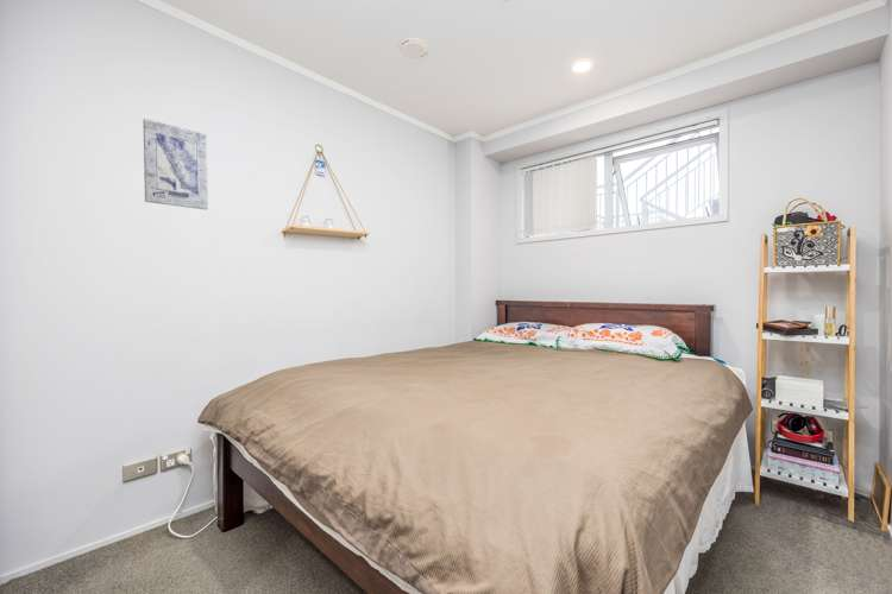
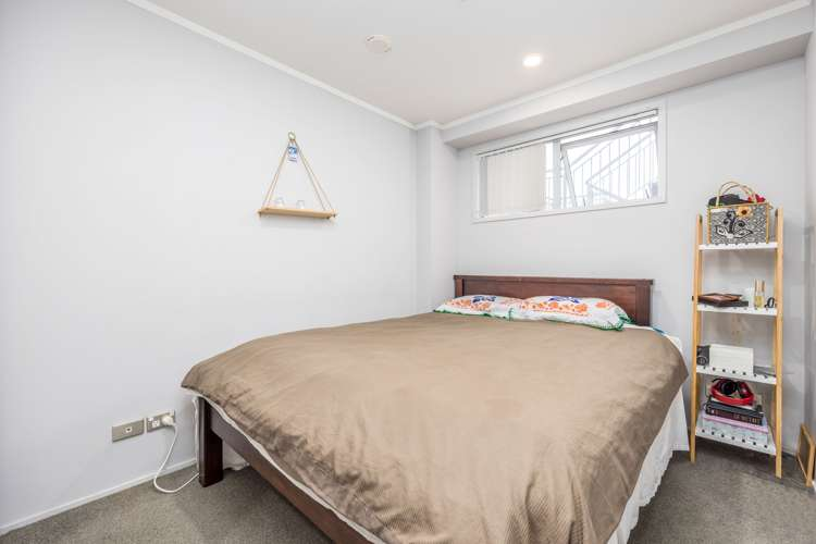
- wall art [142,118,209,210]
